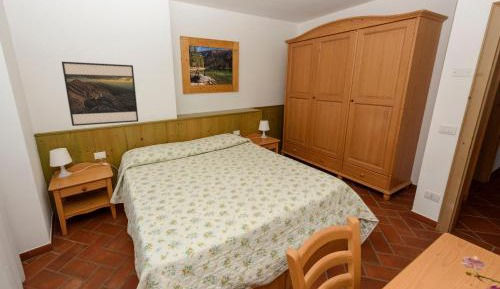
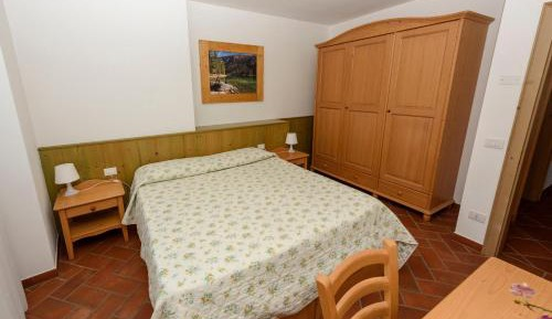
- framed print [61,61,139,127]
